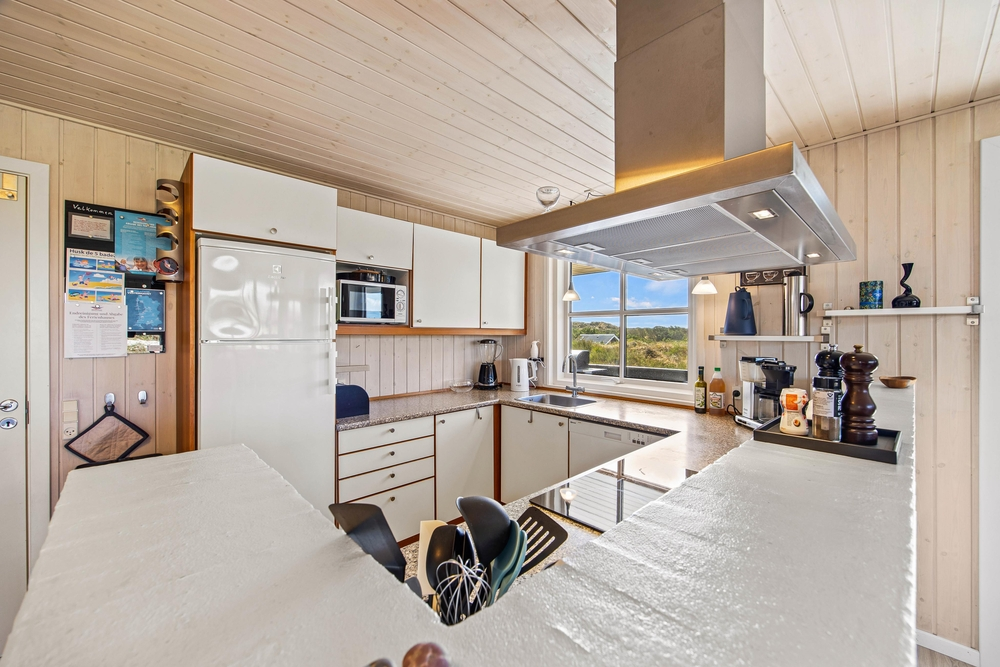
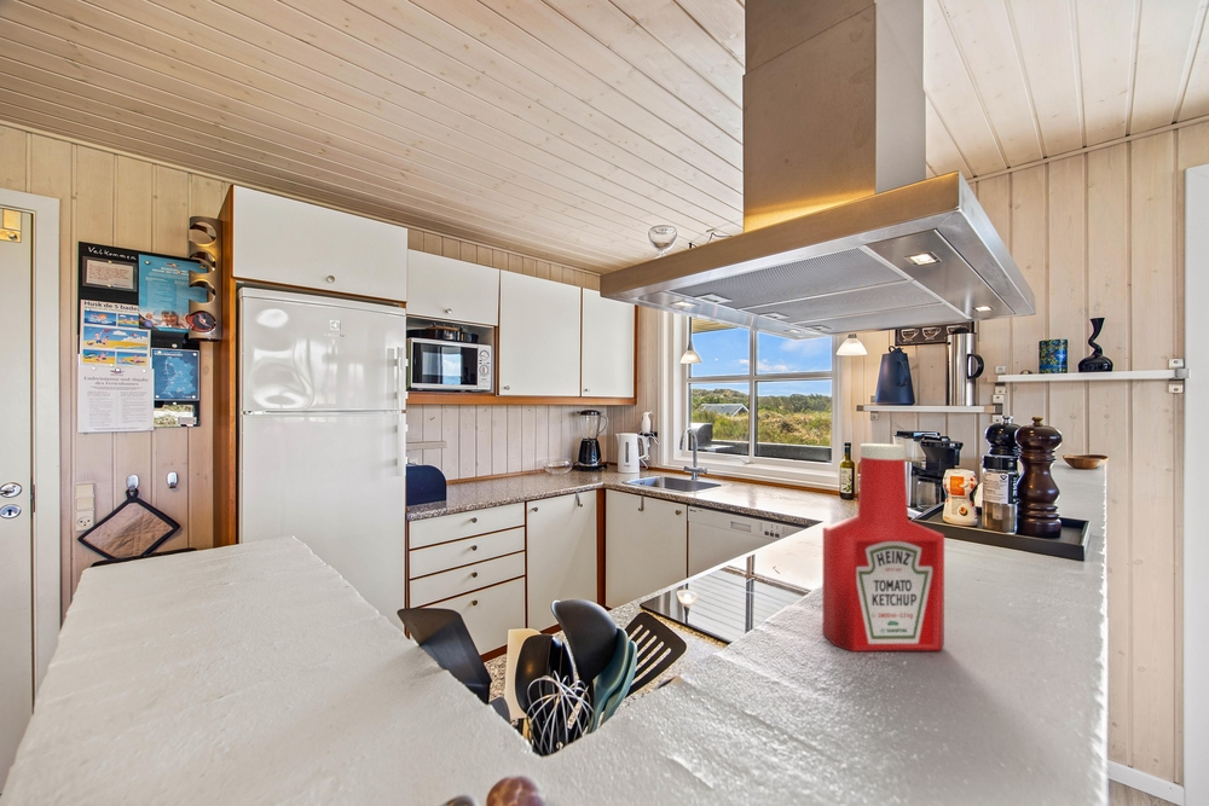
+ soap bottle [821,442,945,653]
